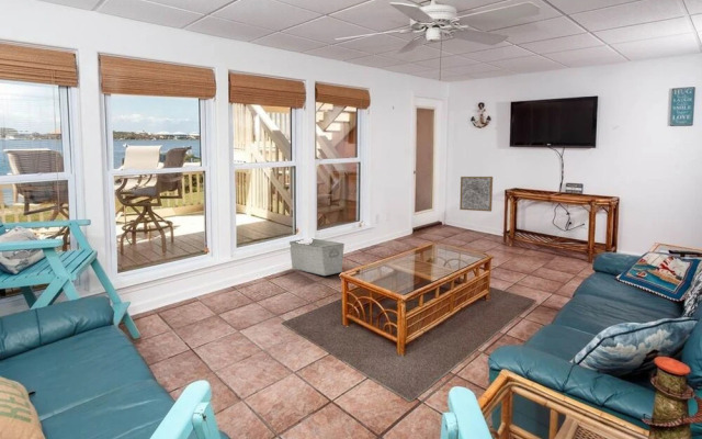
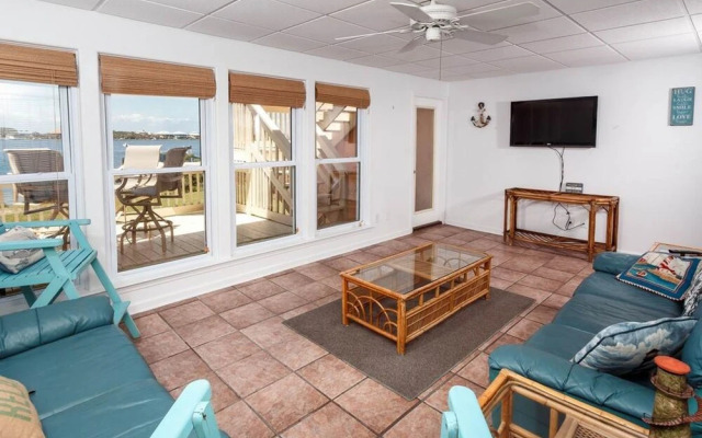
- wall art [458,176,494,213]
- storage bin [288,238,346,277]
